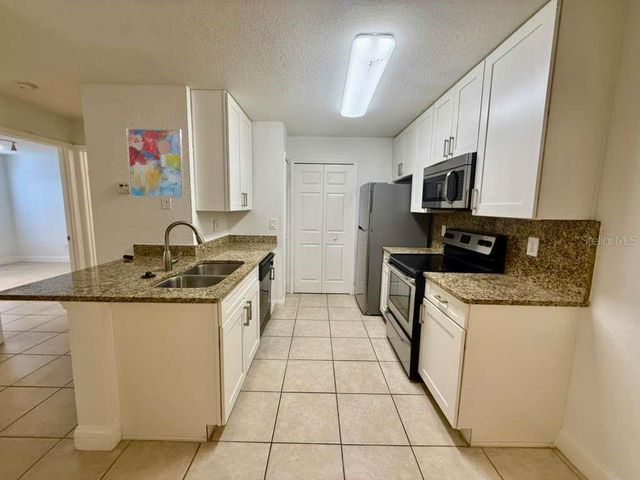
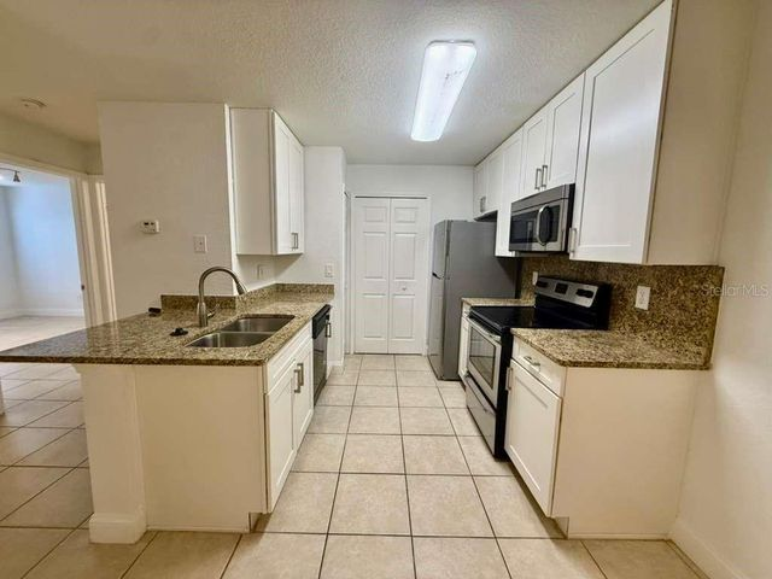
- wall art [125,127,185,199]
